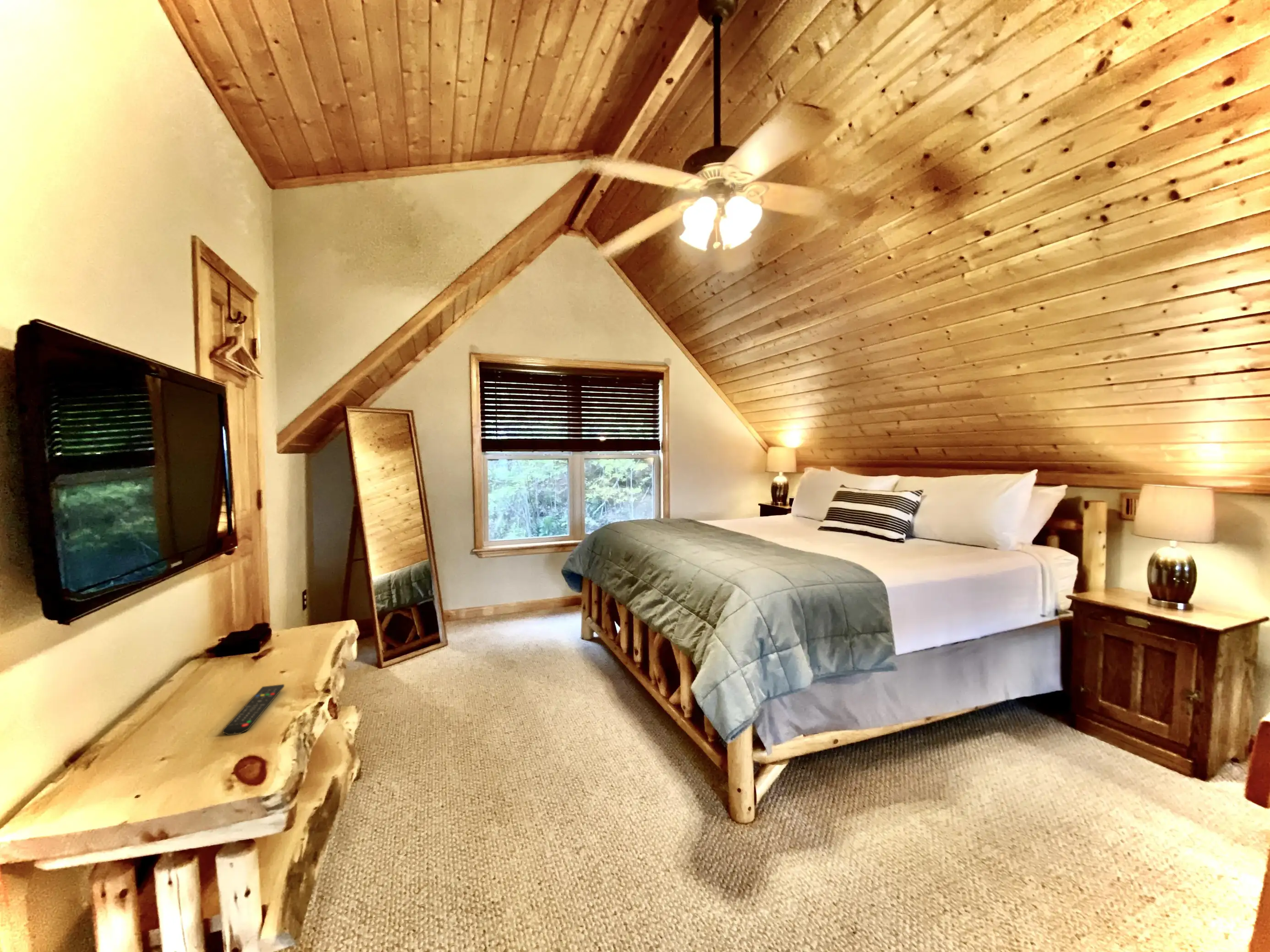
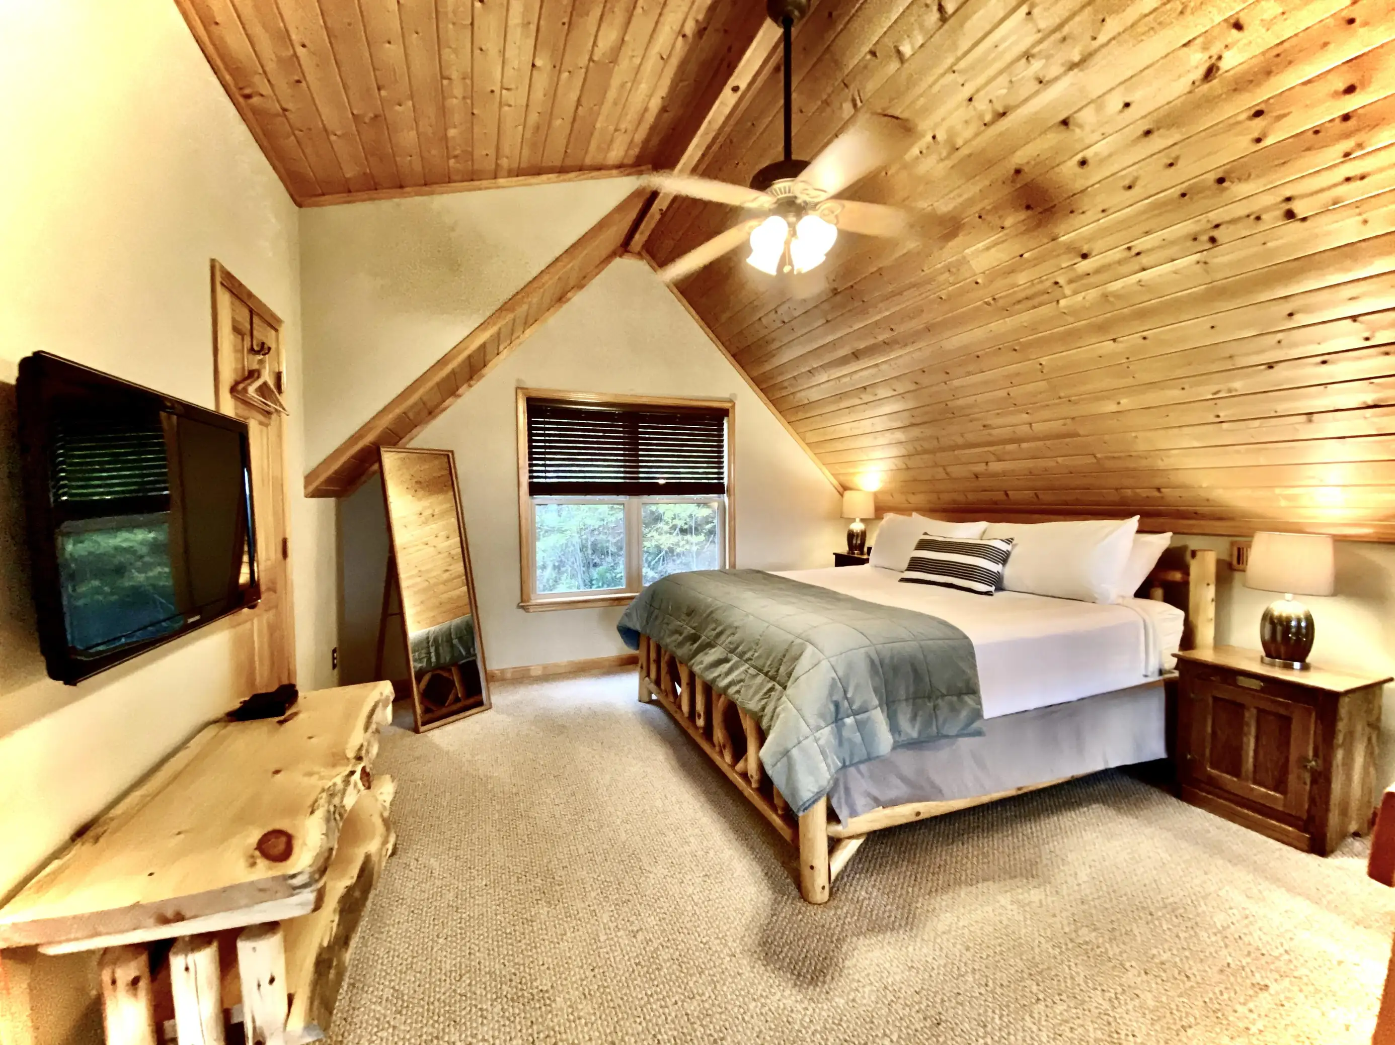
- remote control [222,684,285,735]
